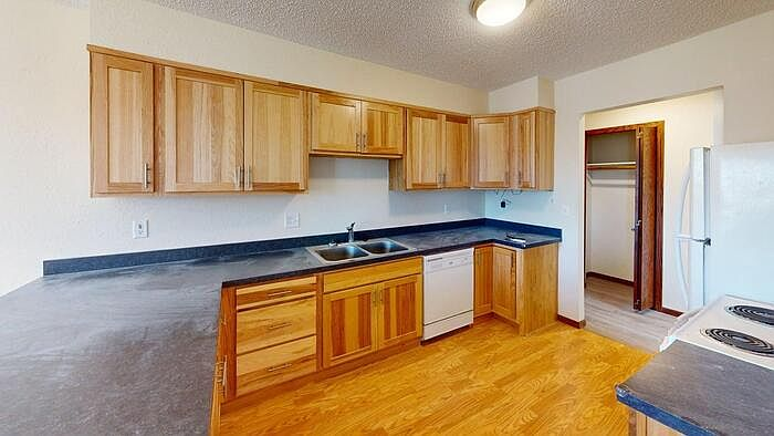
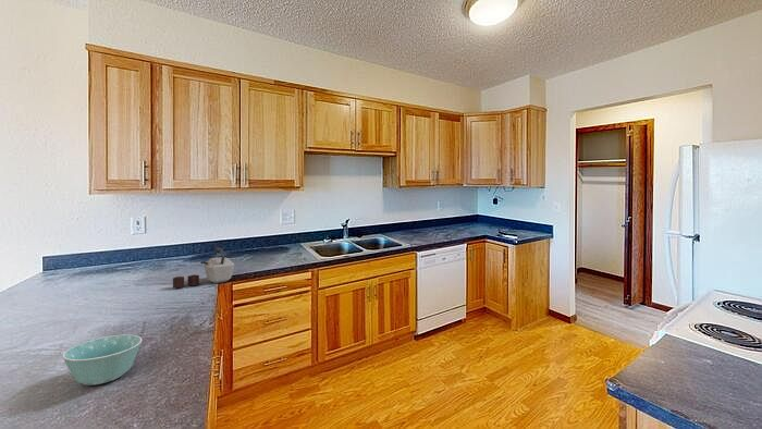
+ kettle [172,246,235,289]
+ bowl [62,334,143,387]
